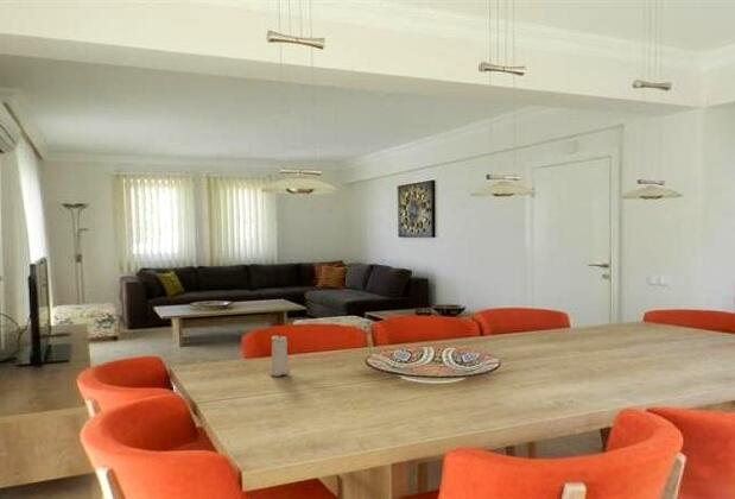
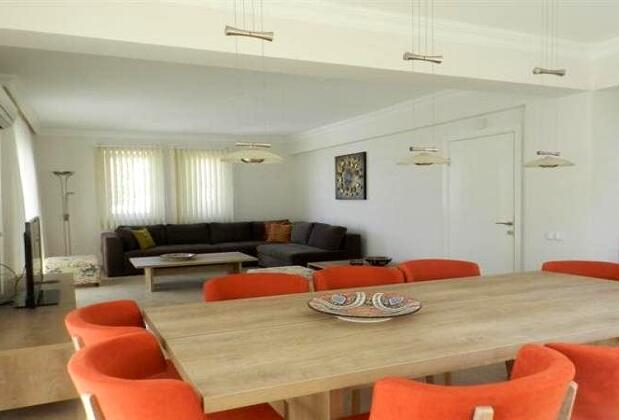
- candle [268,333,291,378]
